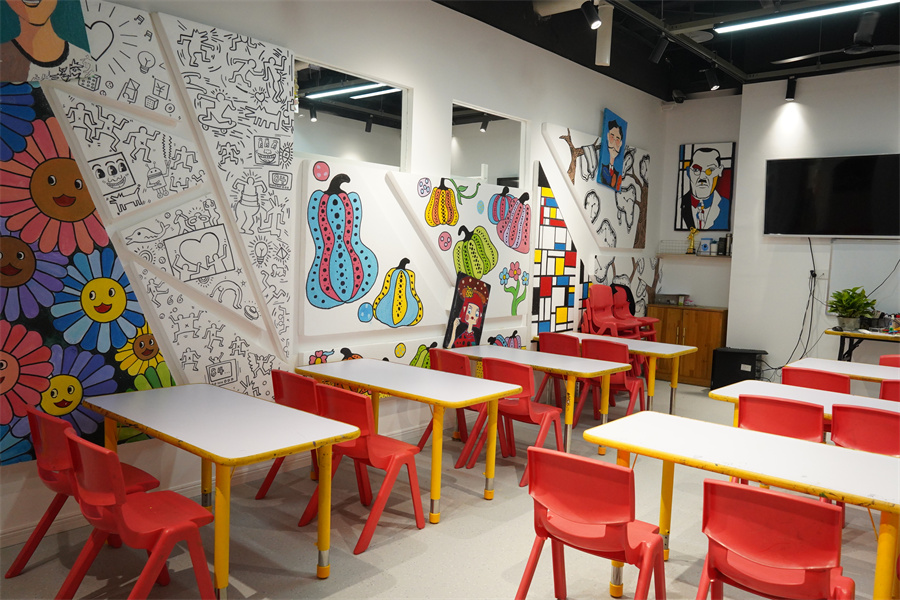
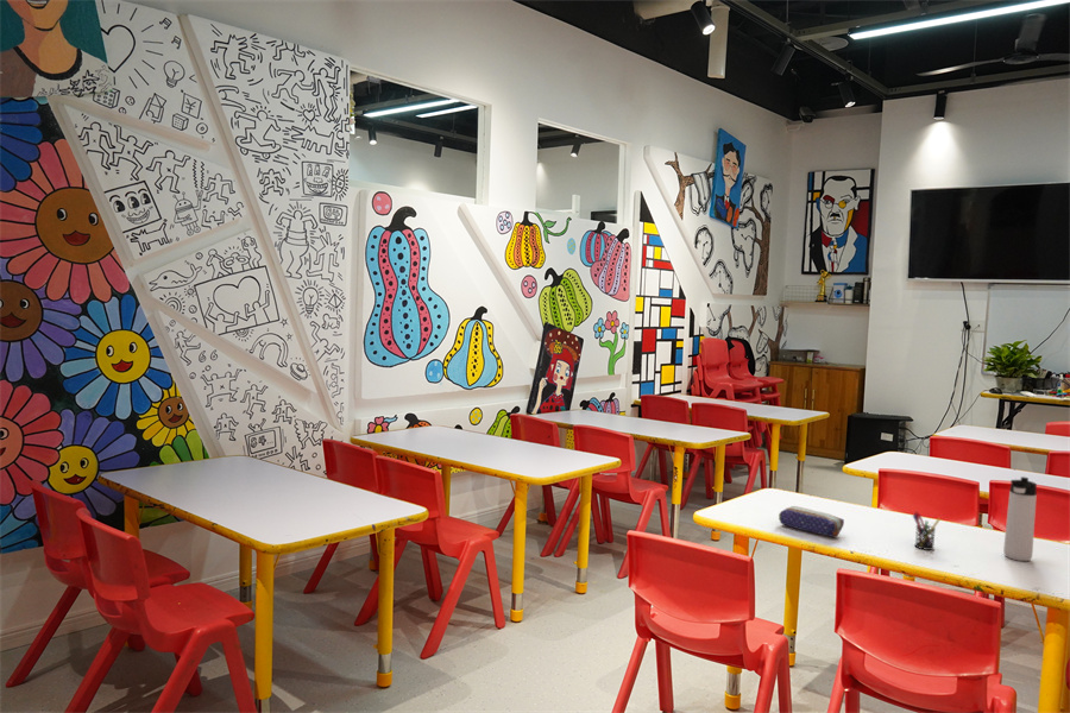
+ pen holder [912,510,942,551]
+ thermos bottle [1002,475,1038,562]
+ pencil case [778,505,845,538]
